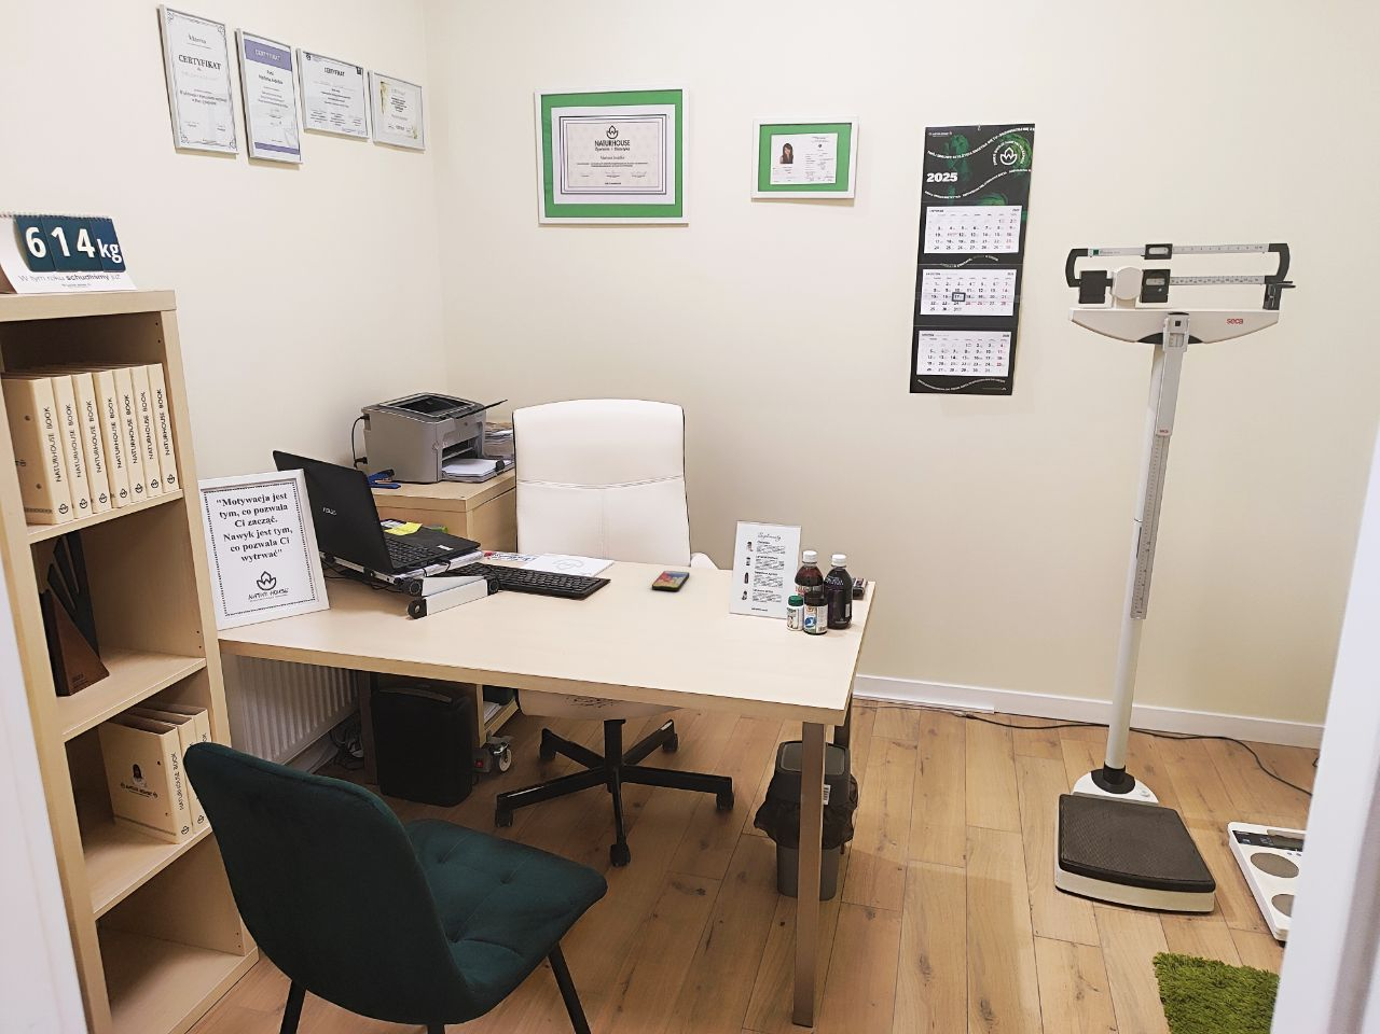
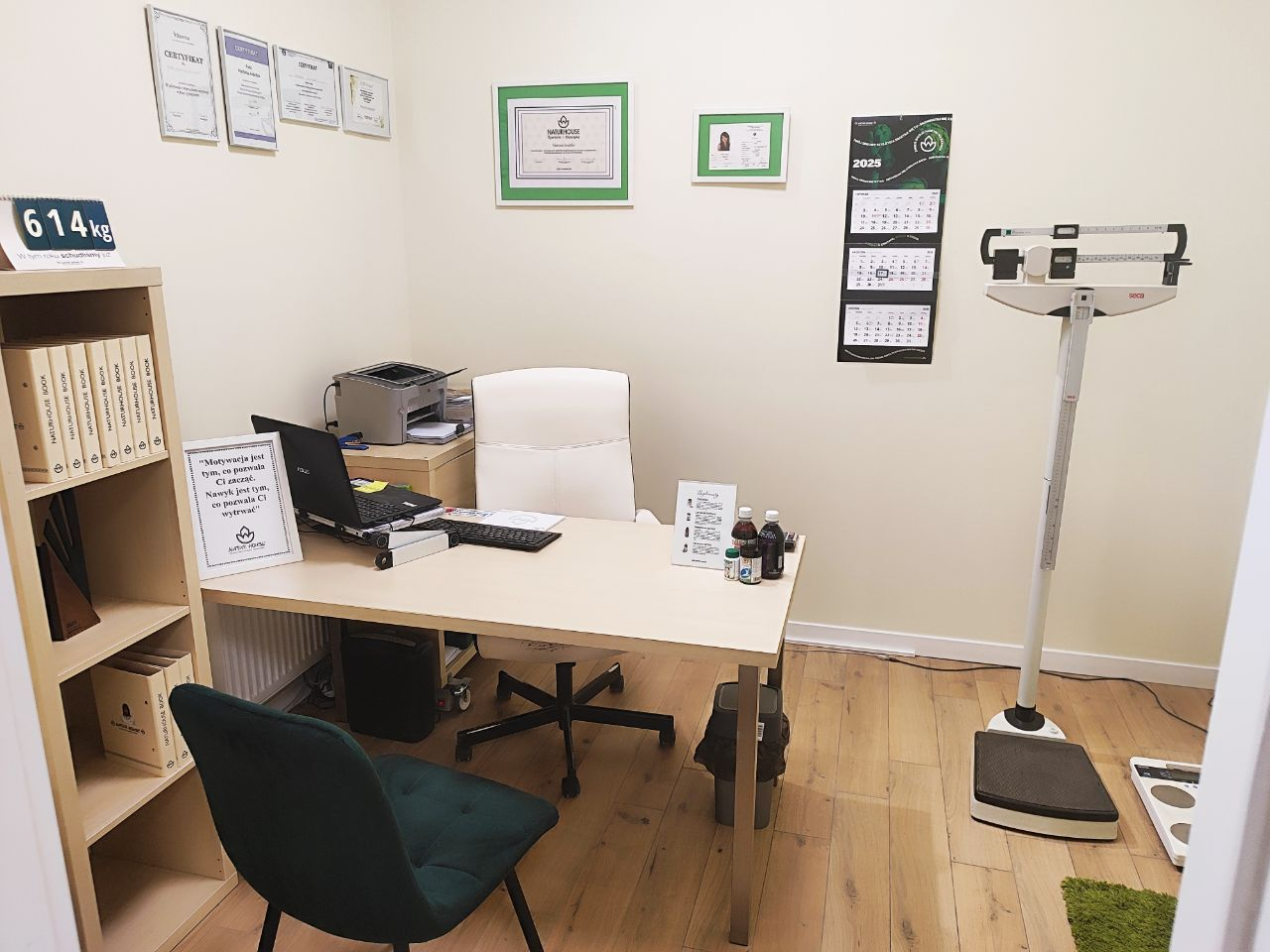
- smartphone [651,570,690,591]
